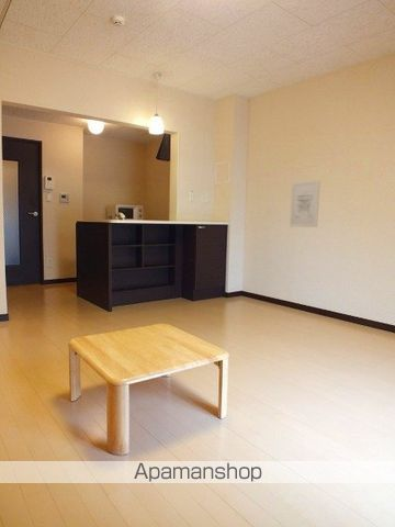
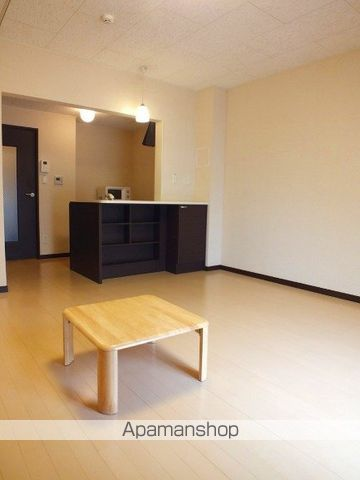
- wall art [289,179,321,228]
